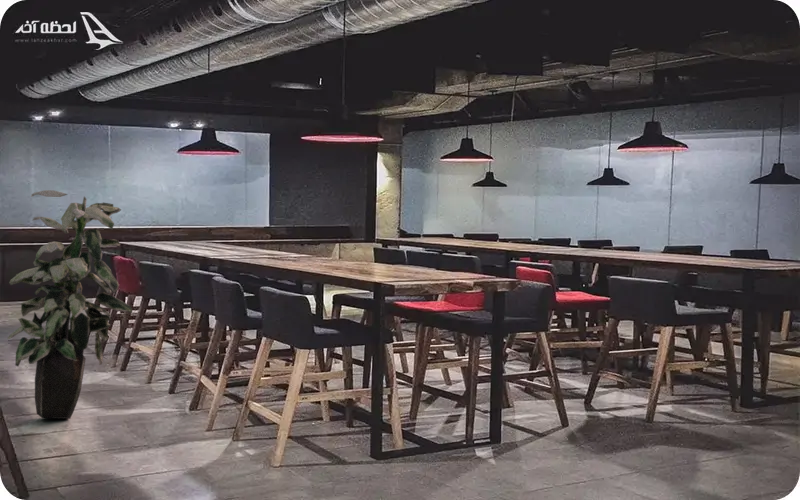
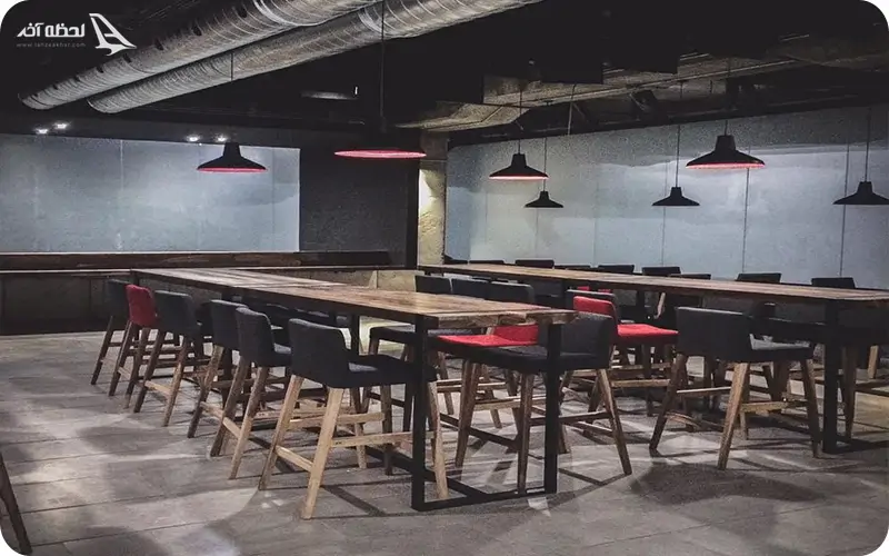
- indoor plant [6,189,134,420]
